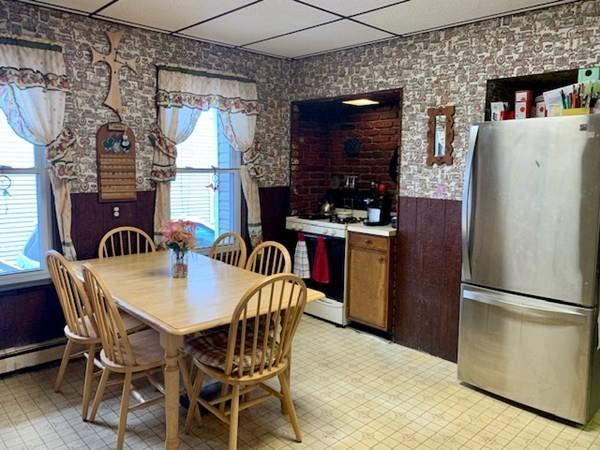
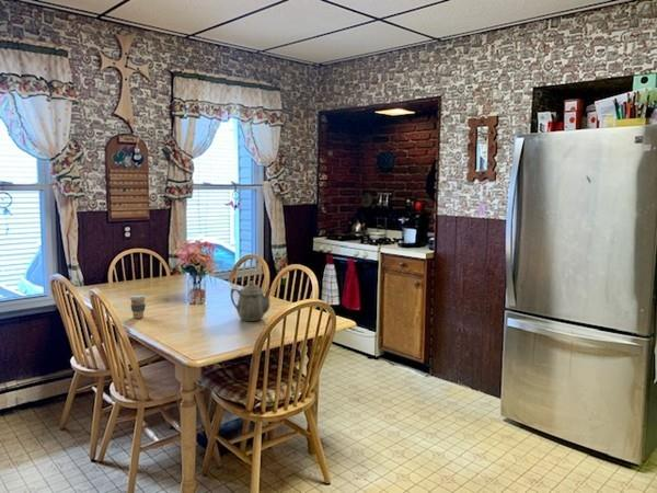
+ coffee cup [128,294,148,319]
+ teapot [230,280,273,322]
